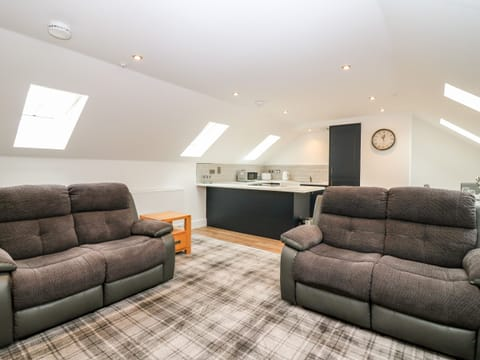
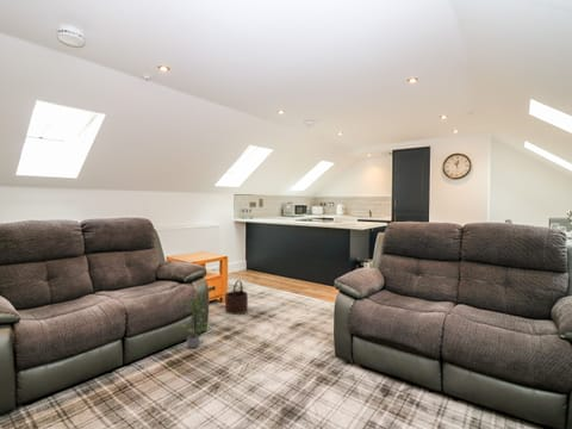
+ wooden bucket [224,279,249,316]
+ potted plant [180,294,211,349]
